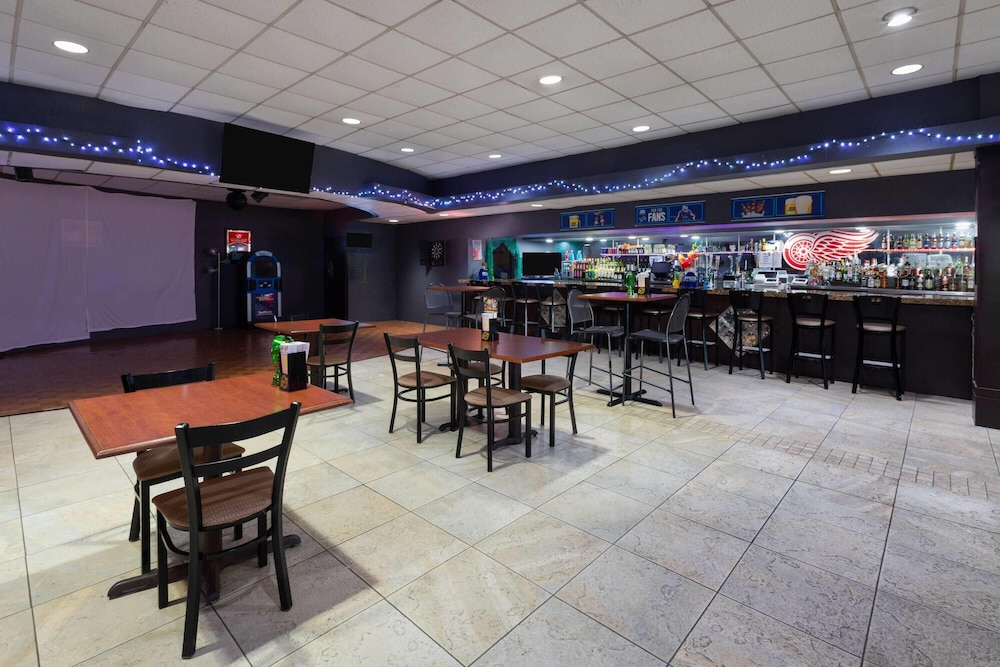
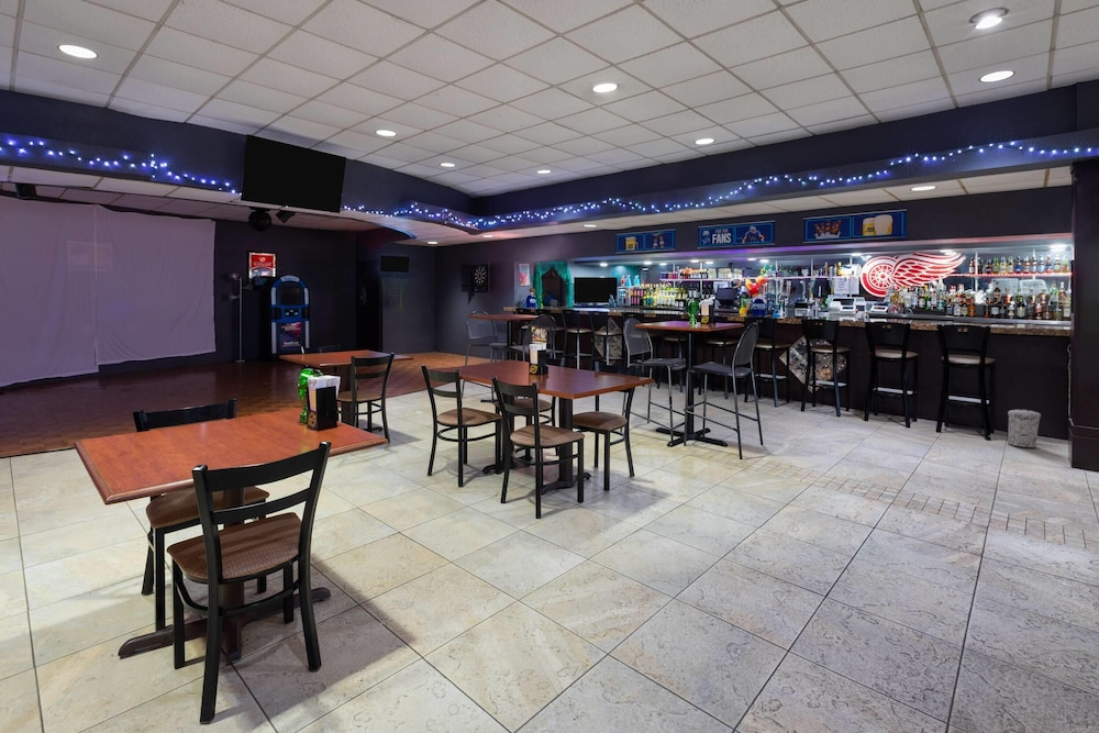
+ trash can [1007,408,1042,448]
